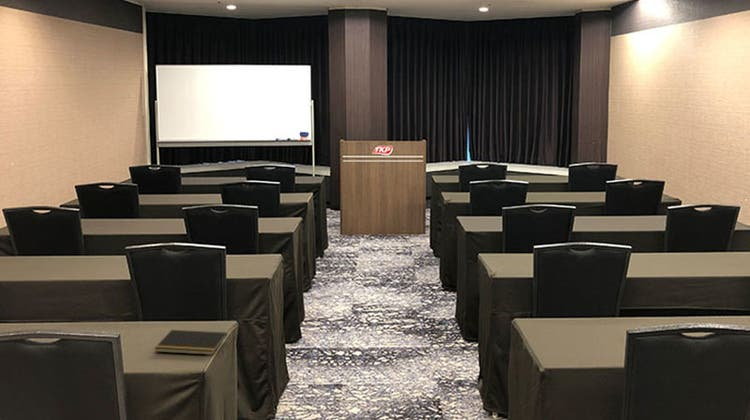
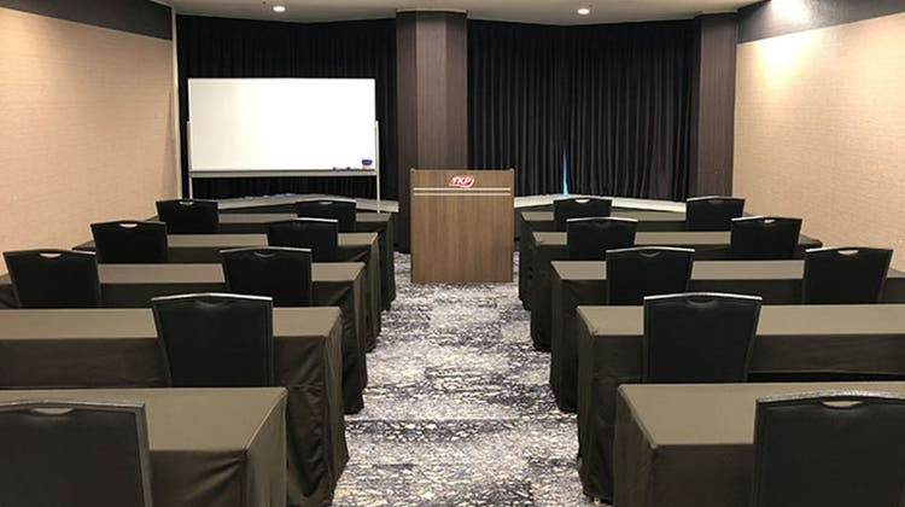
- notepad [153,329,228,356]
